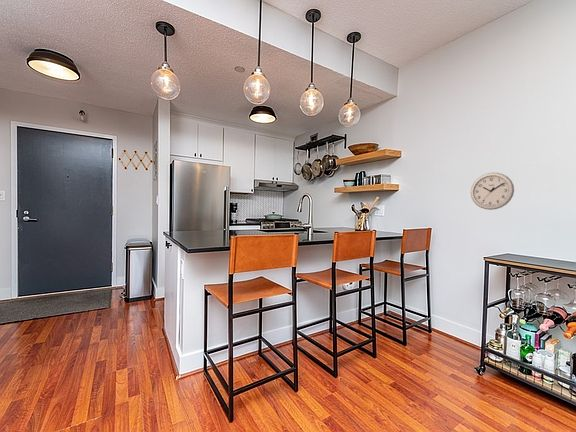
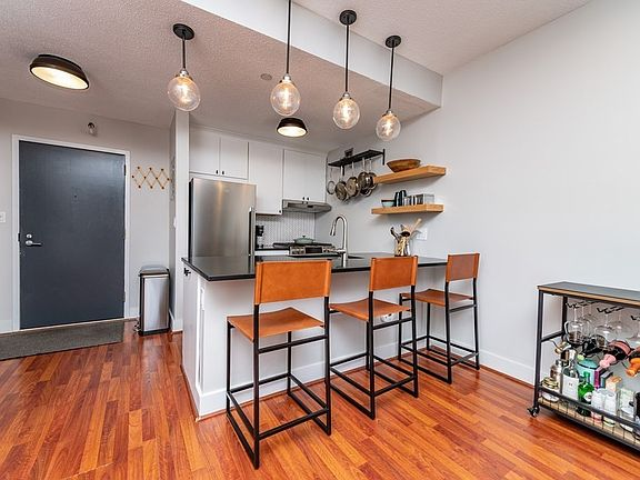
- wall clock [470,172,515,211]
